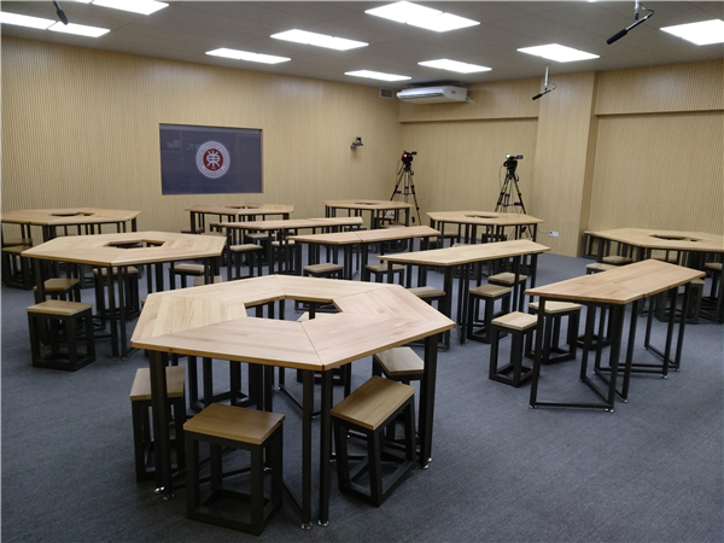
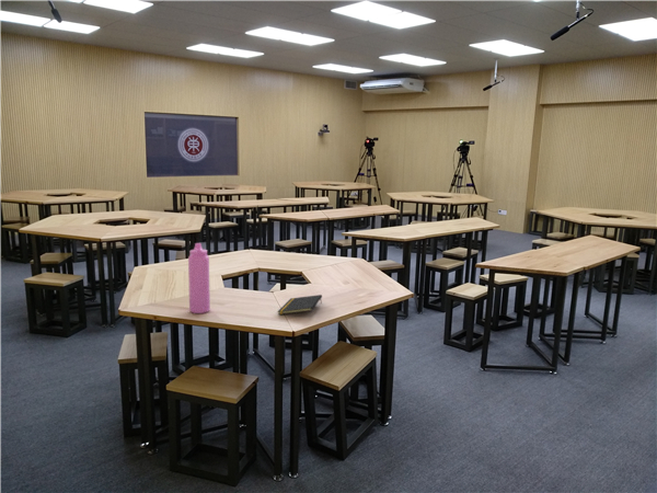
+ notepad [276,294,323,316]
+ water bottle [187,242,211,314]
